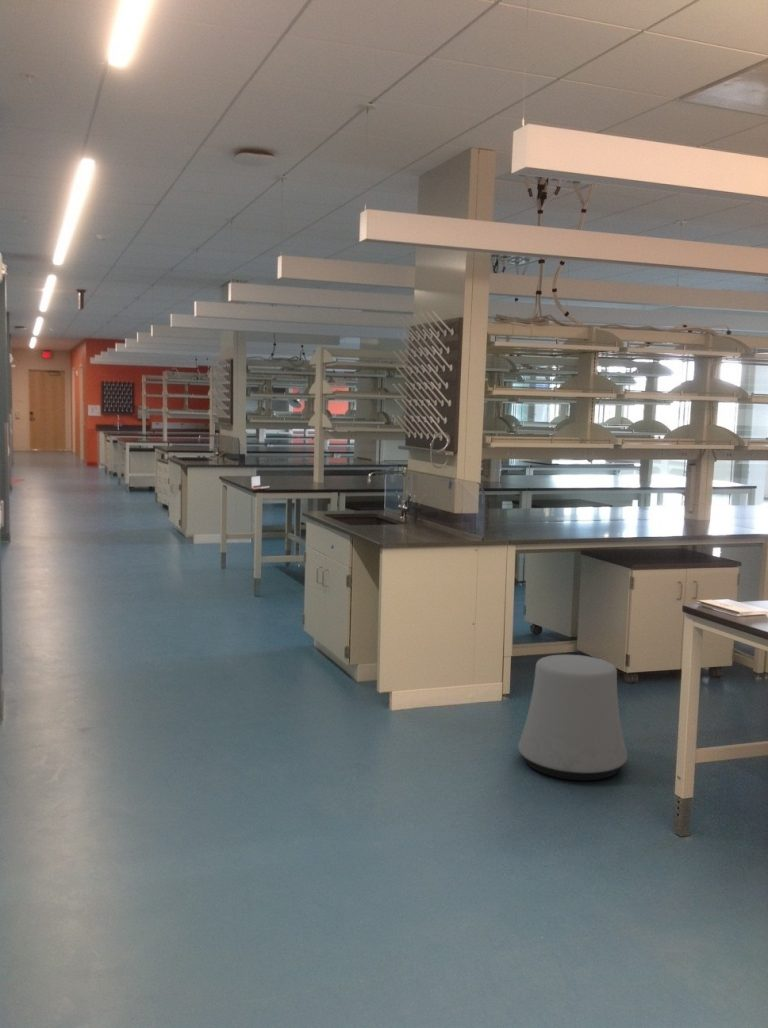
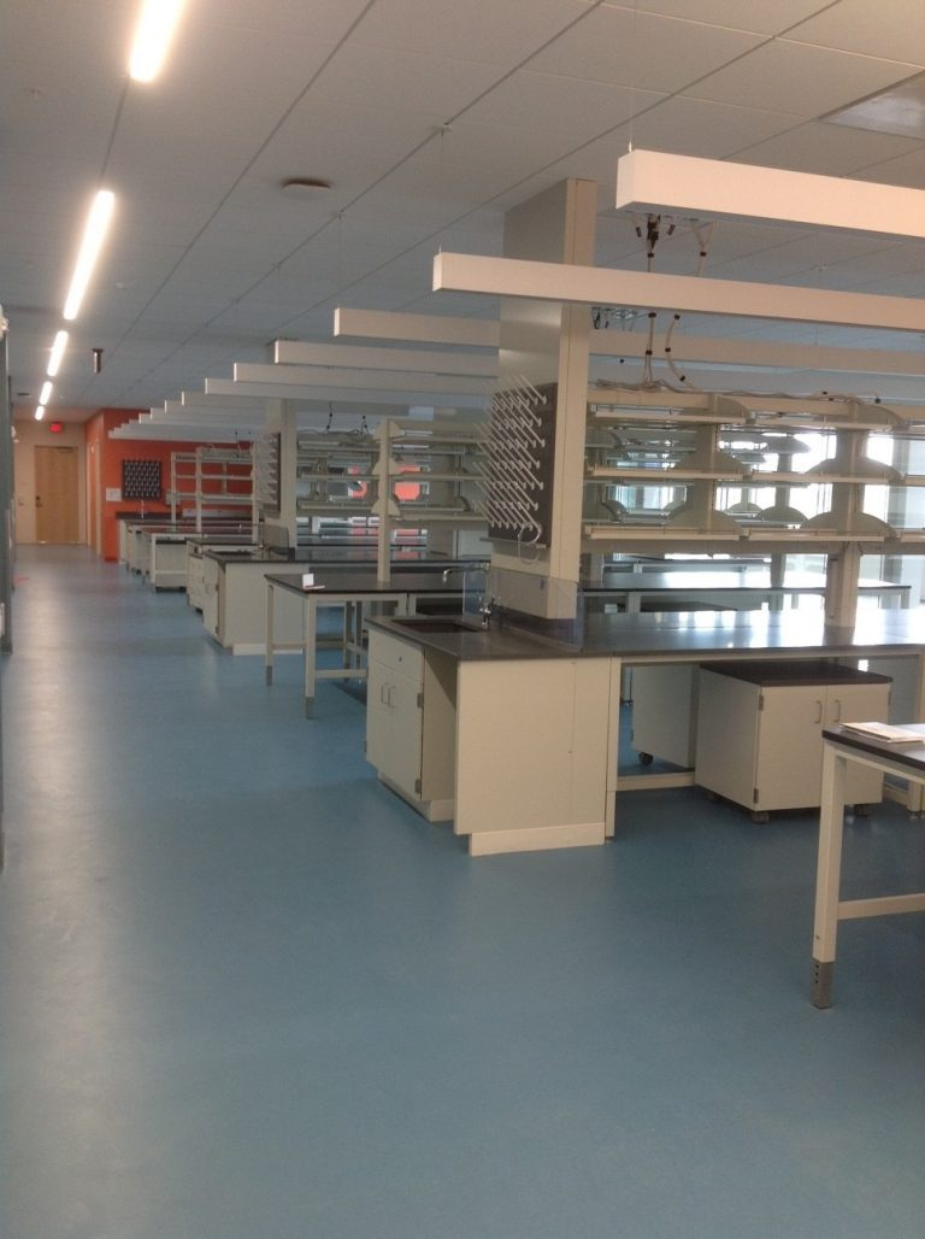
- stool [517,654,628,782]
